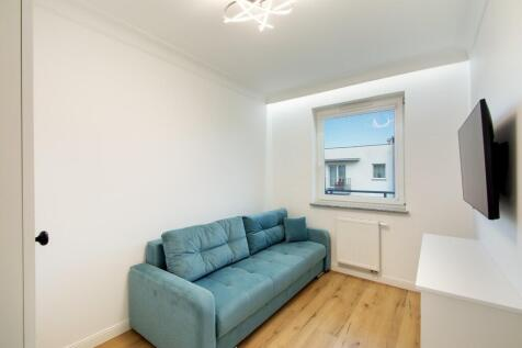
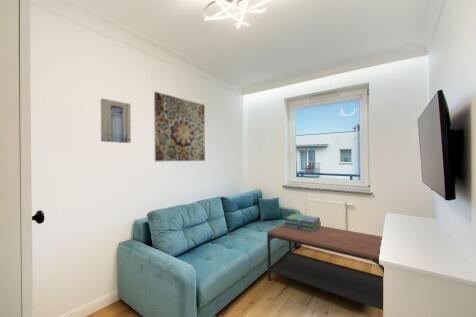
+ coffee table [266,222,385,311]
+ wall art [100,97,132,144]
+ stack of books [284,213,322,231]
+ wall art [153,91,206,162]
